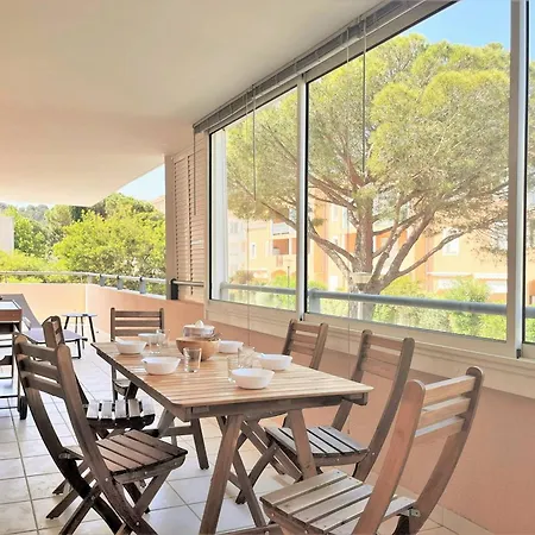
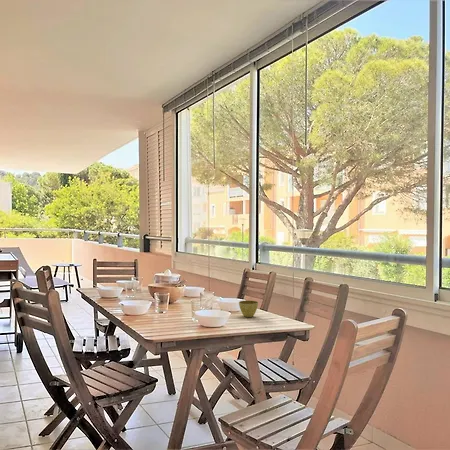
+ flower pot [238,299,259,318]
